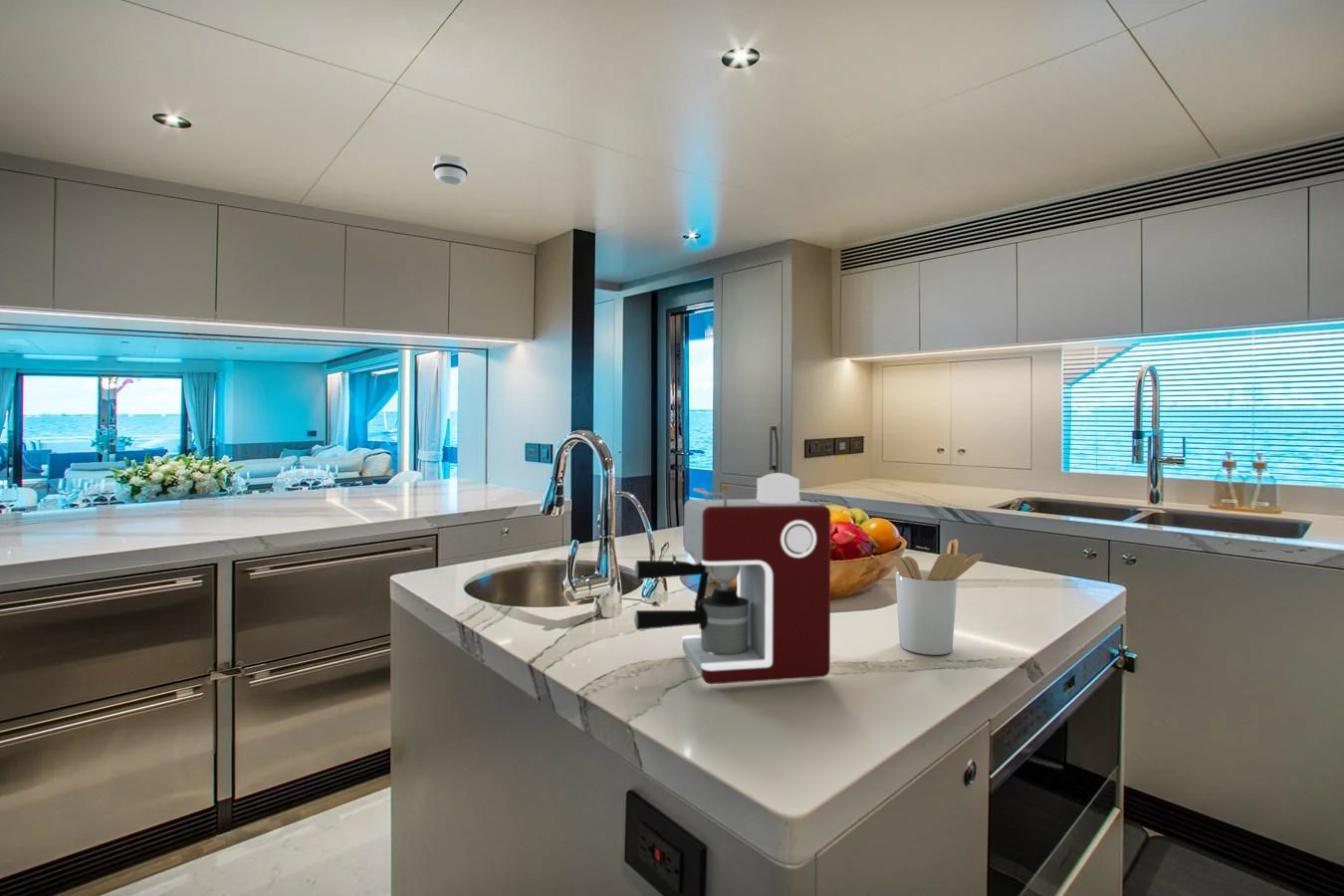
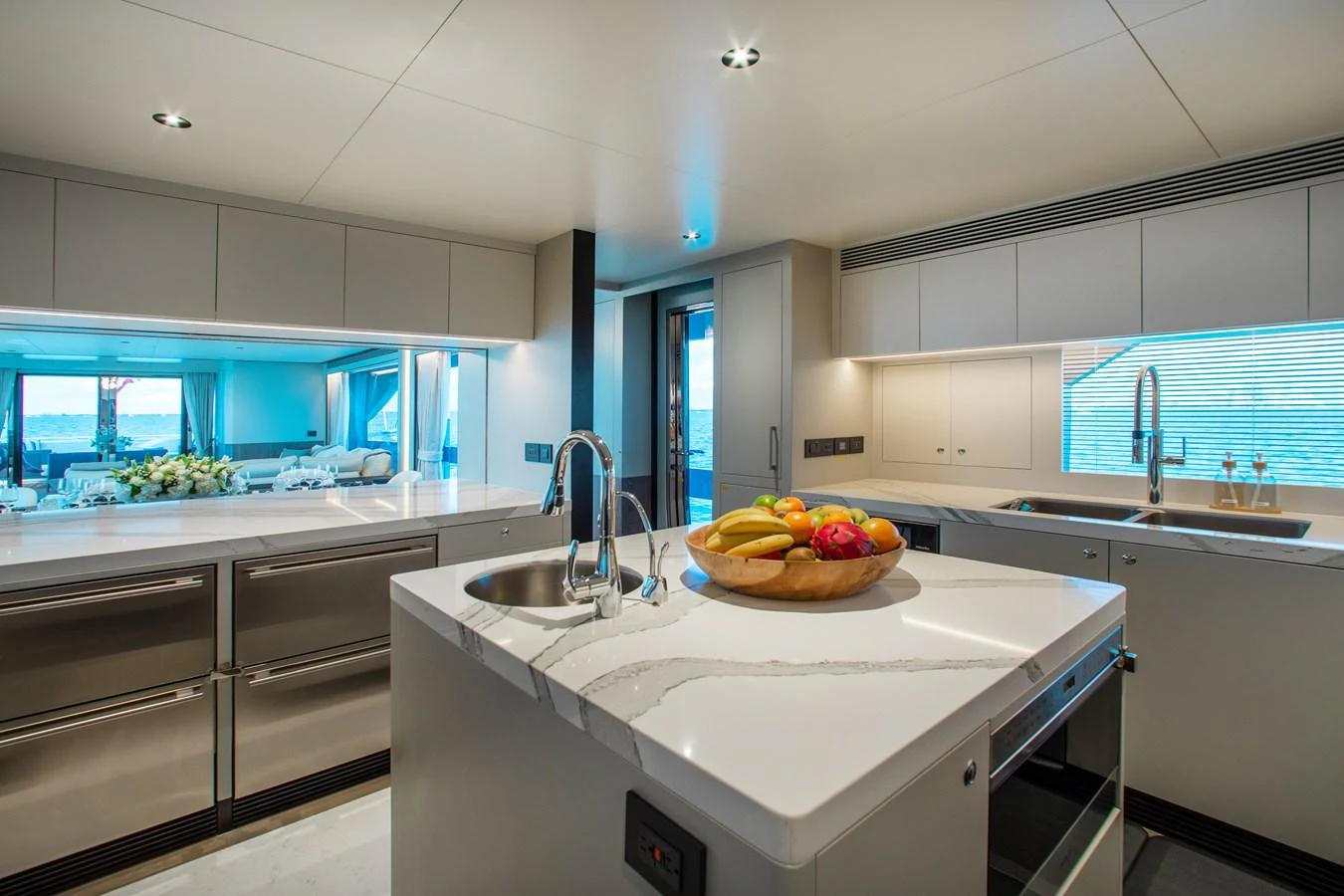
- coffee maker [633,472,831,685]
- smoke detector [432,154,469,186]
- utensil holder [892,539,984,656]
